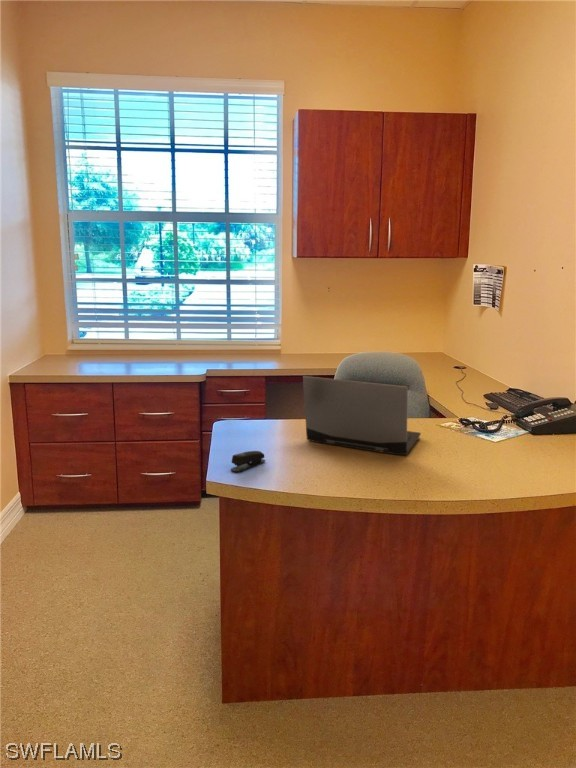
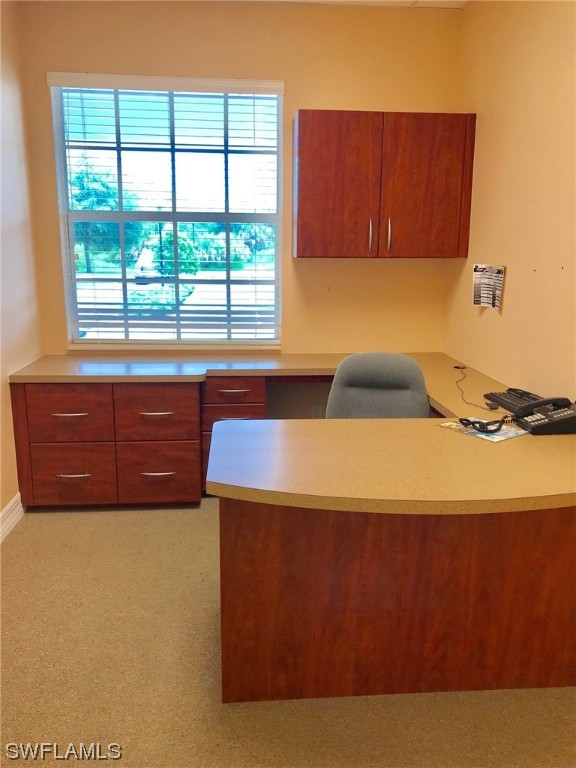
- laptop computer [302,375,422,456]
- stapler [230,450,266,473]
